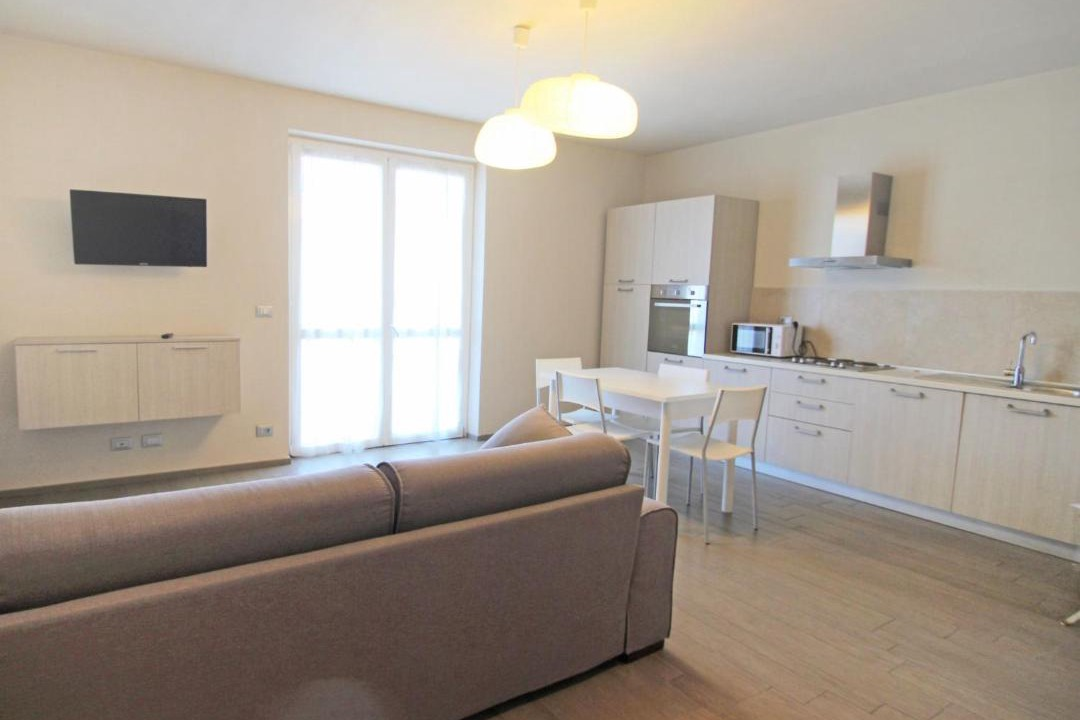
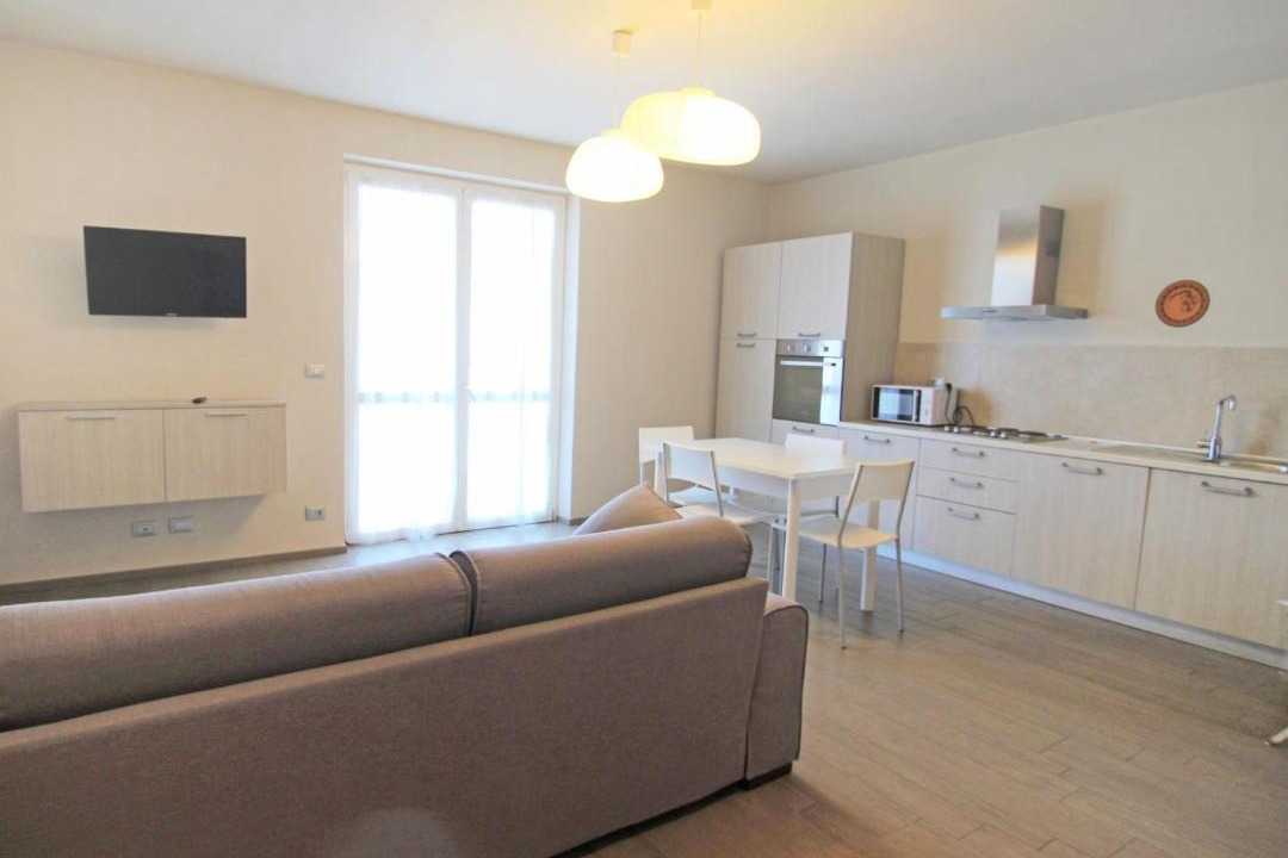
+ decorative plate [1154,279,1212,329]
